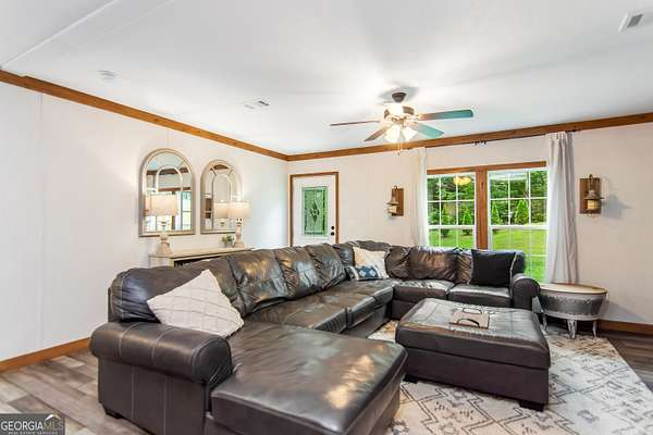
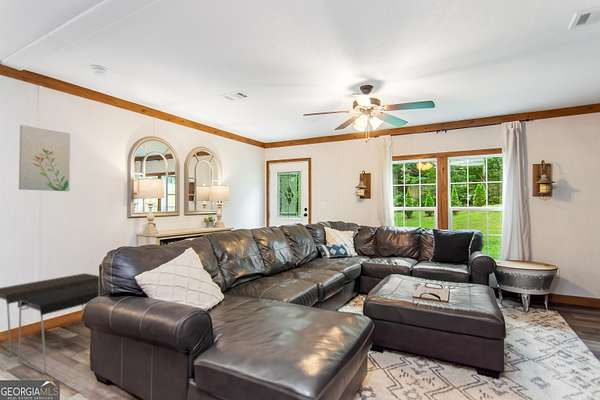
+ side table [0,272,100,375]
+ wall art [18,124,71,192]
